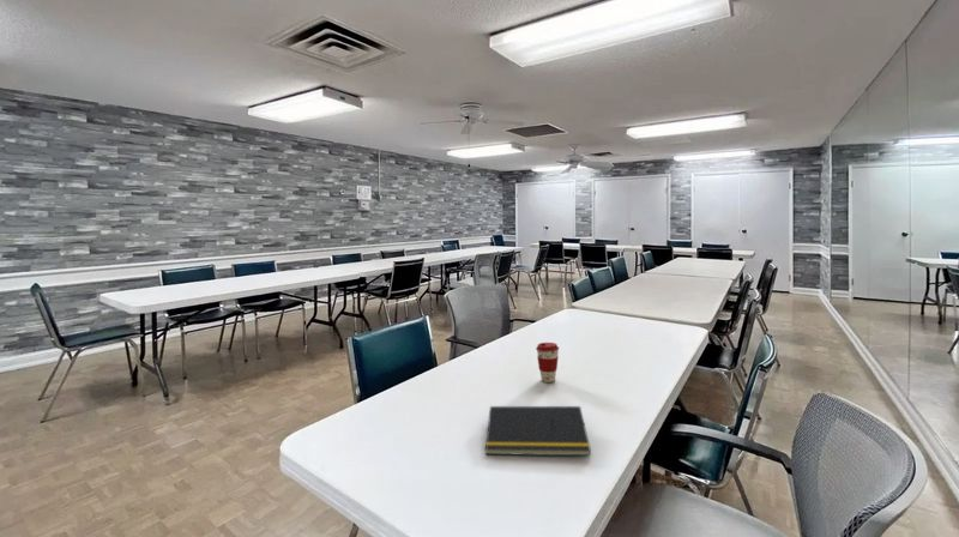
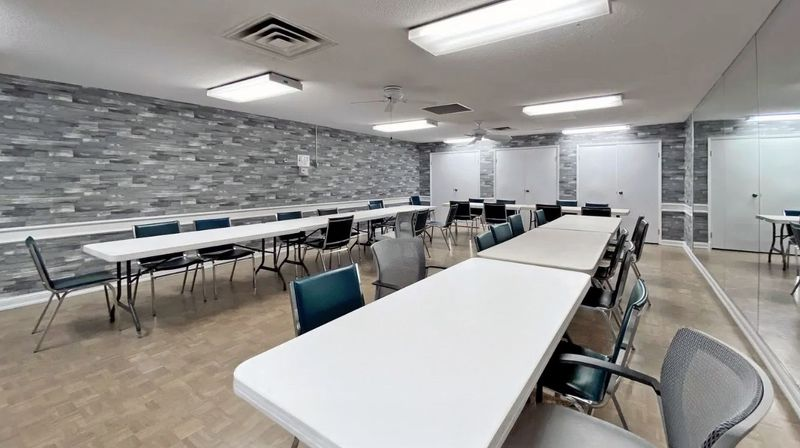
- notepad [484,405,592,457]
- coffee cup [535,342,560,384]
